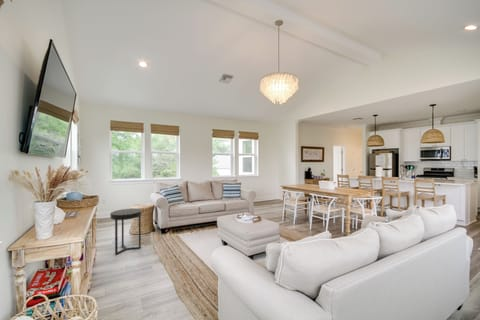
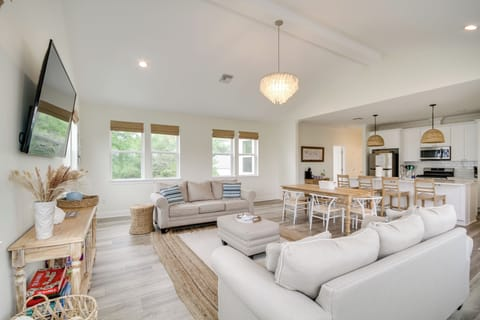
- side table [109,208,143,256]
